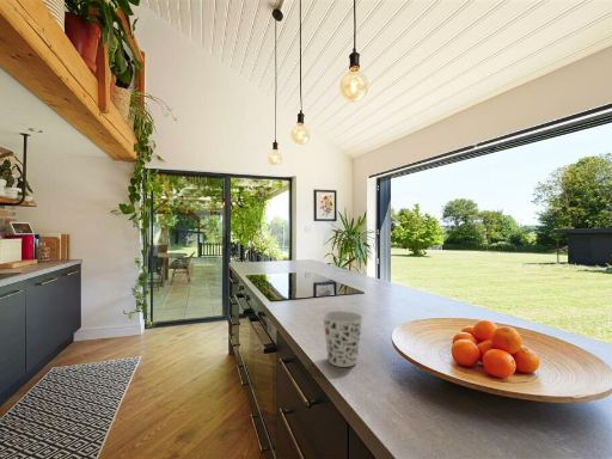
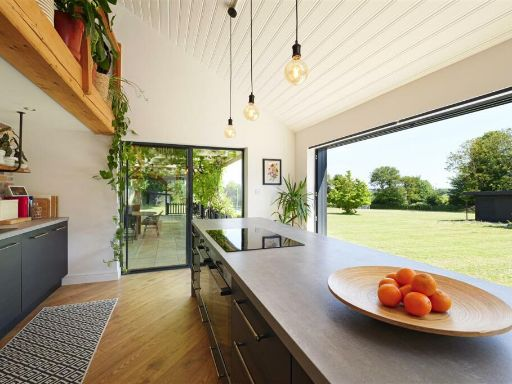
- cup [322,310,365,368]
